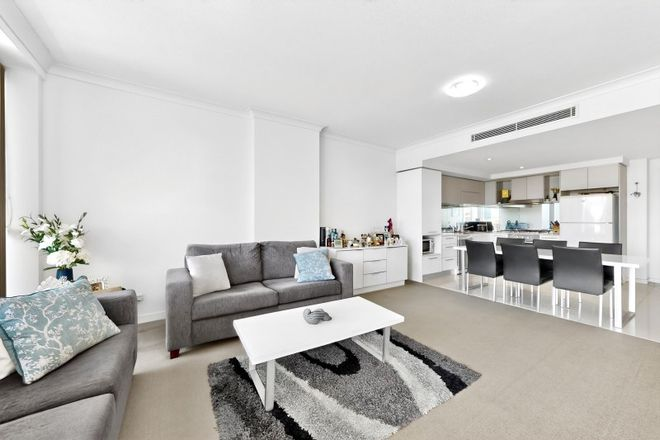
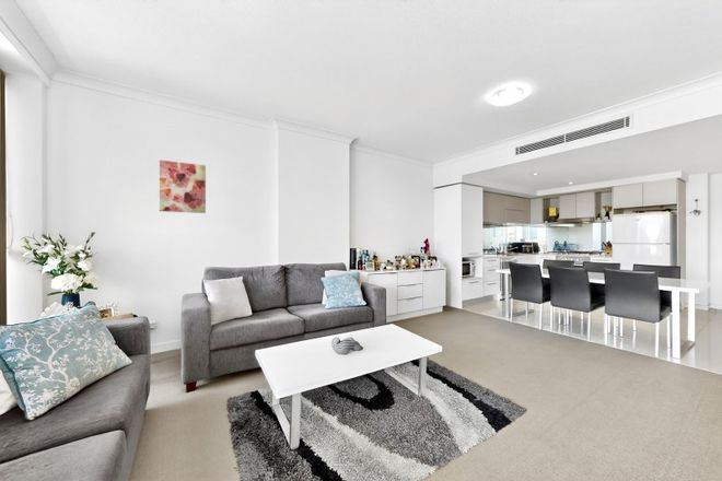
+ wall art [159,159,207,214]
